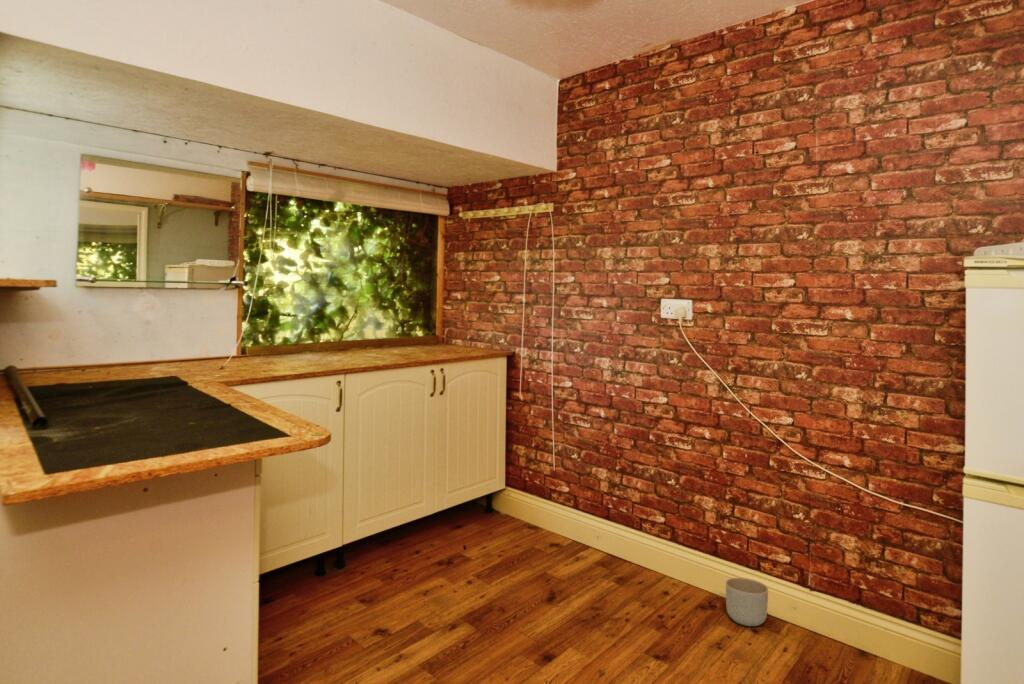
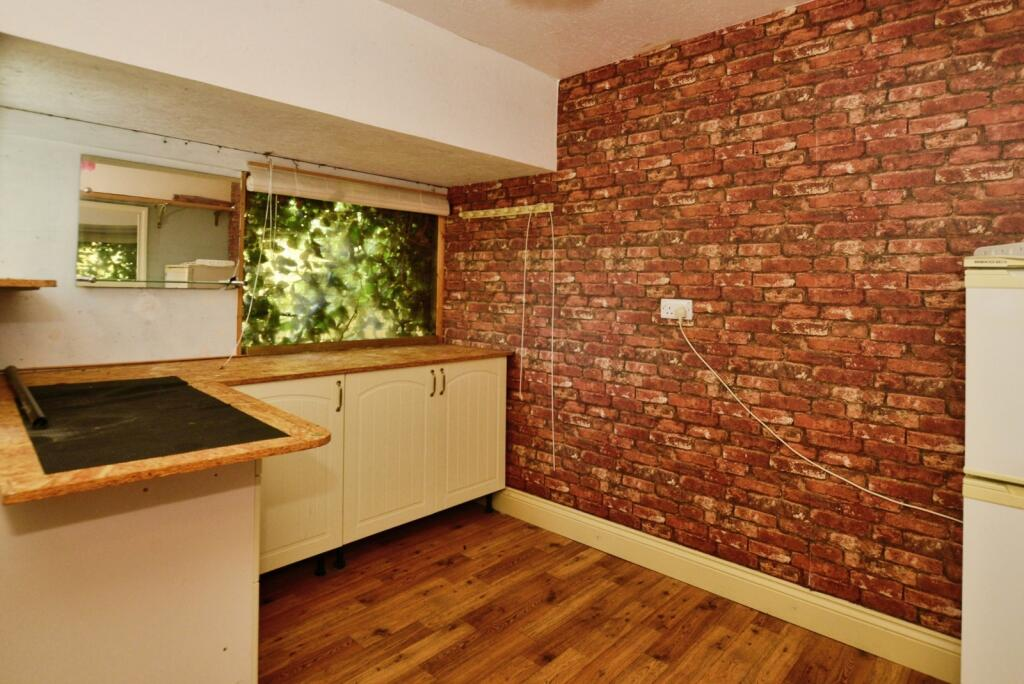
- planter [725,577,769,627]
